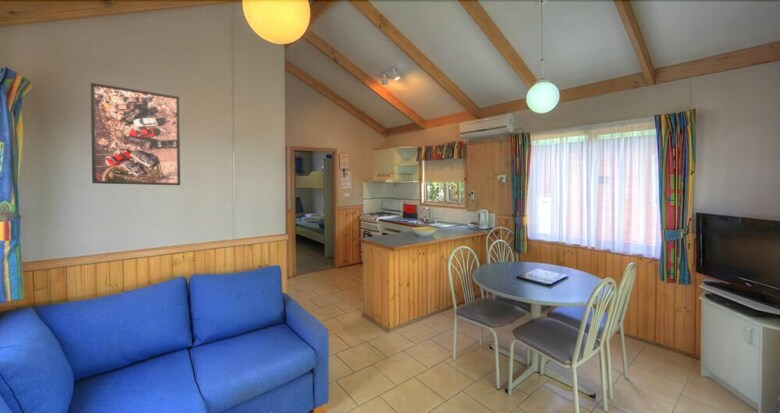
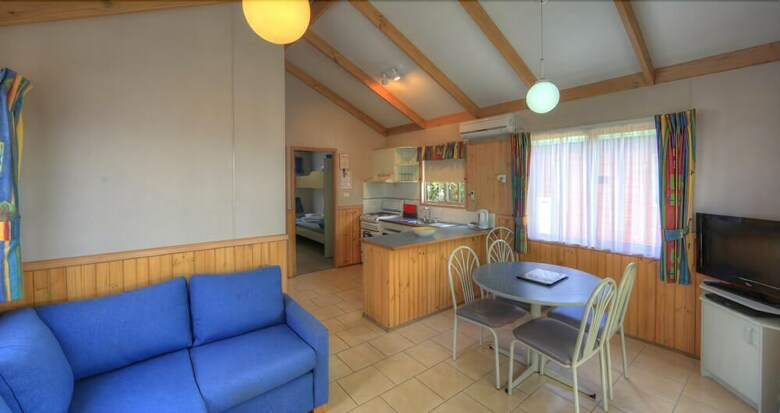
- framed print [90,82,181,186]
